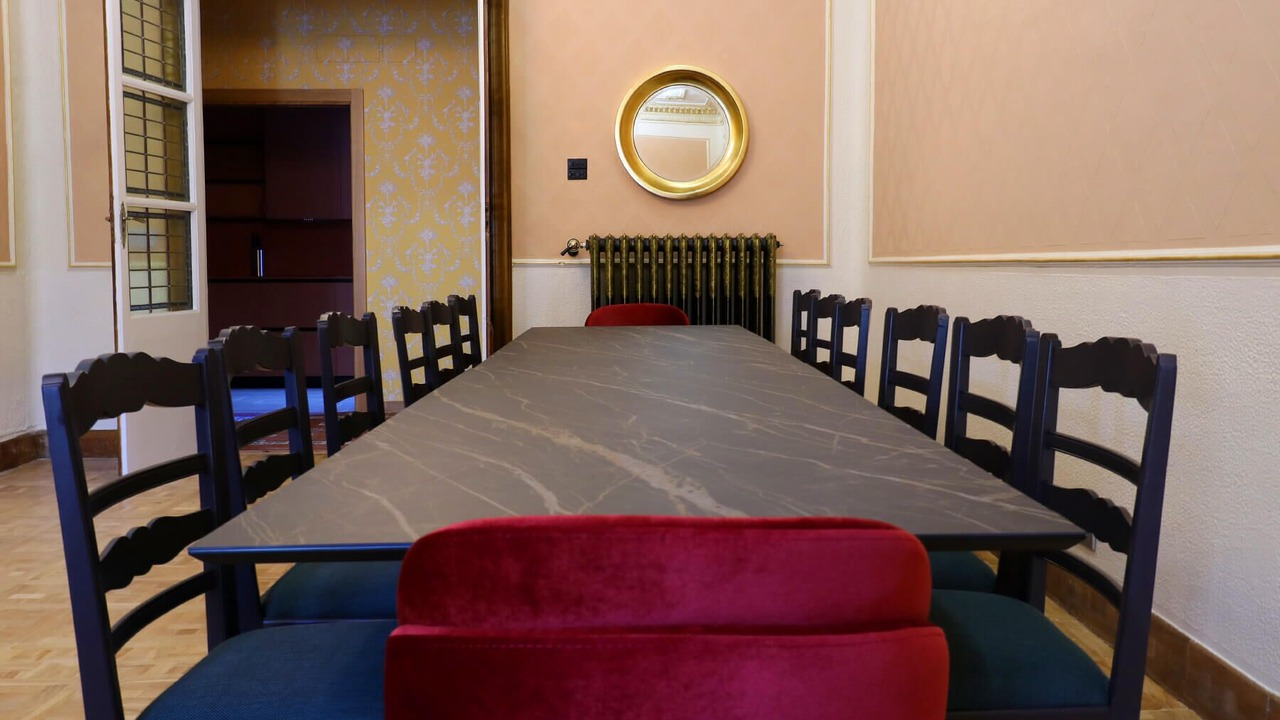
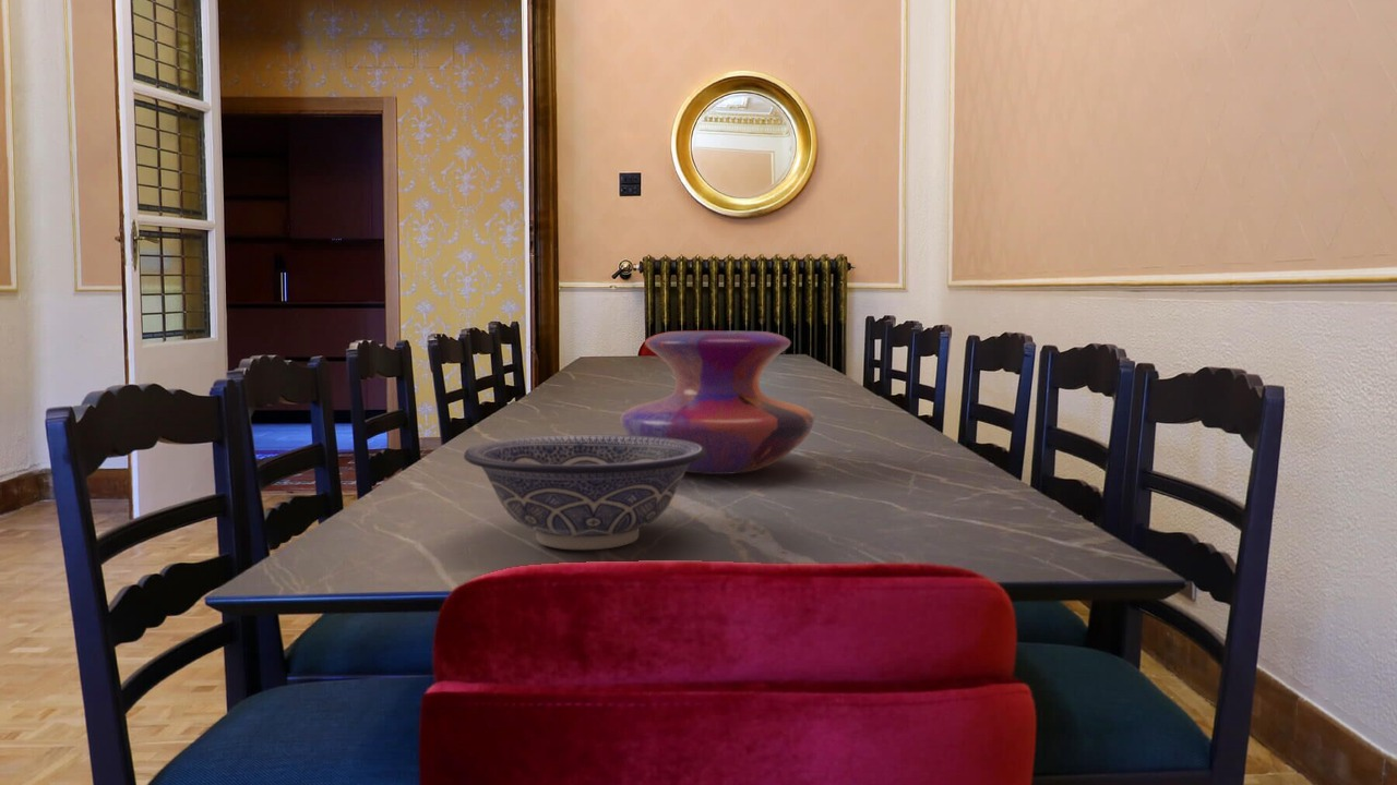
+ decorative bowl [463,434,707,551]
+ decorative vase [619,330,816,475]
